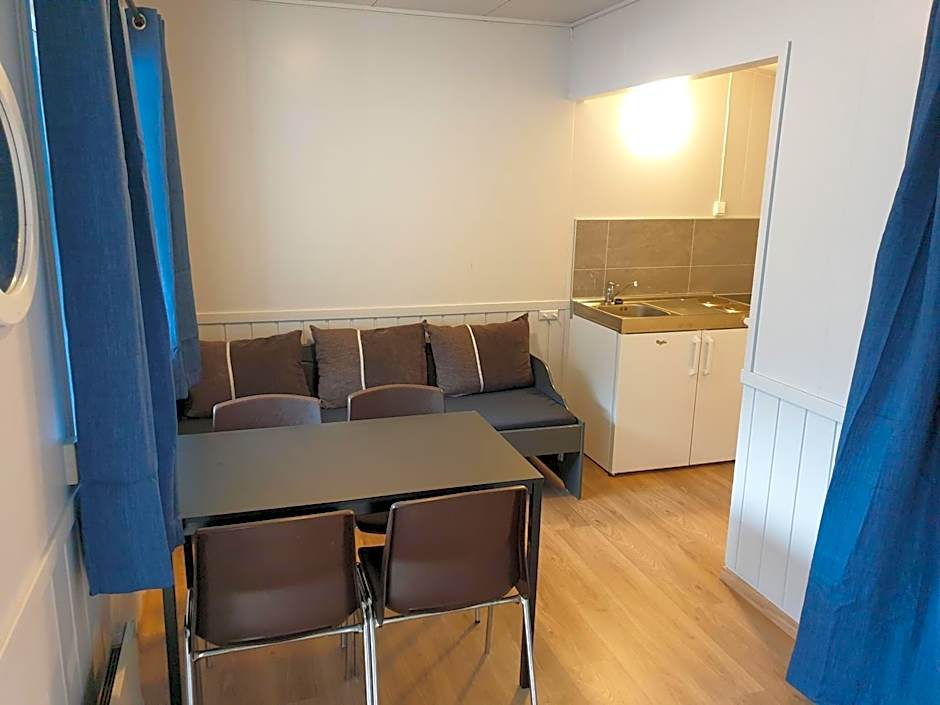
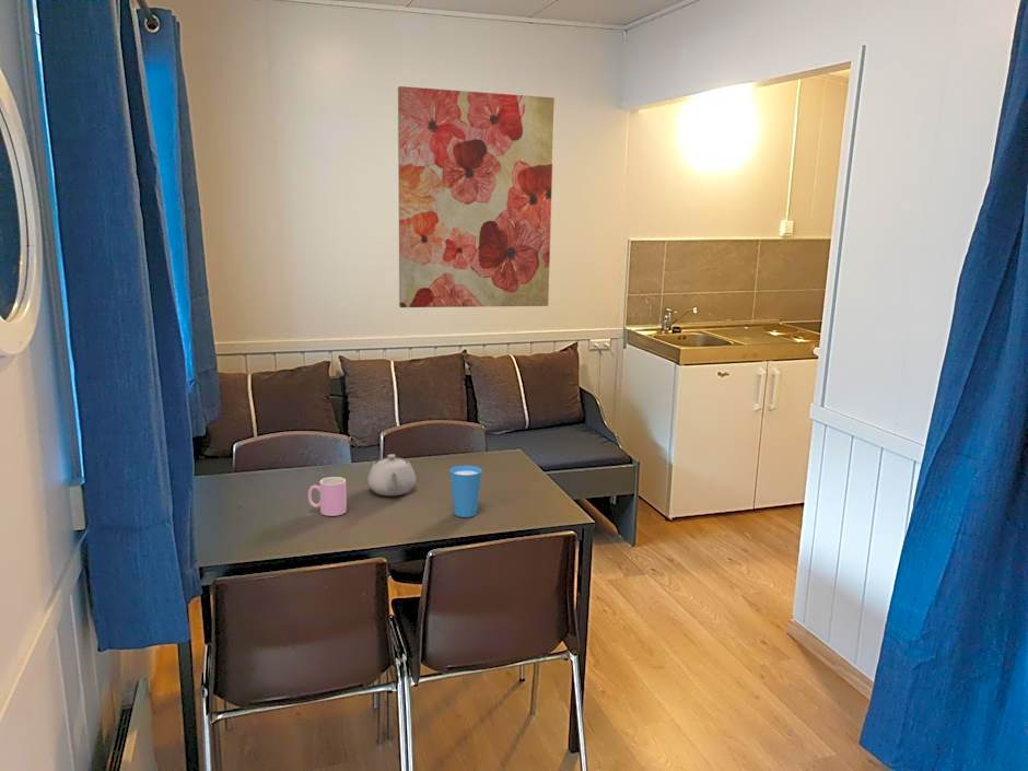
+ cup [307,476,348,517]
+ teapot [366,453,417,497]
+ cup [449,465,482,518]
+ wall art [397,85,556,308]
